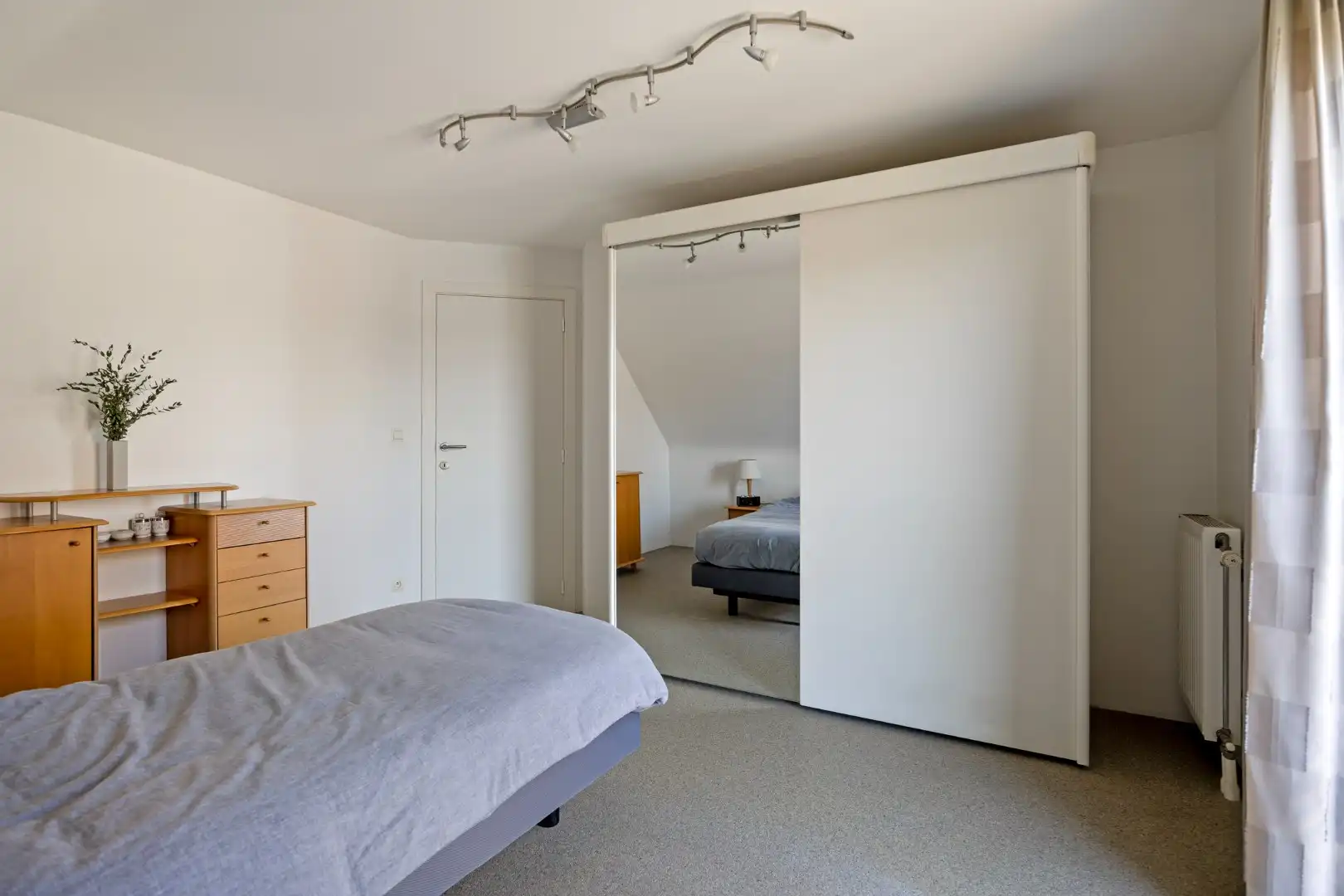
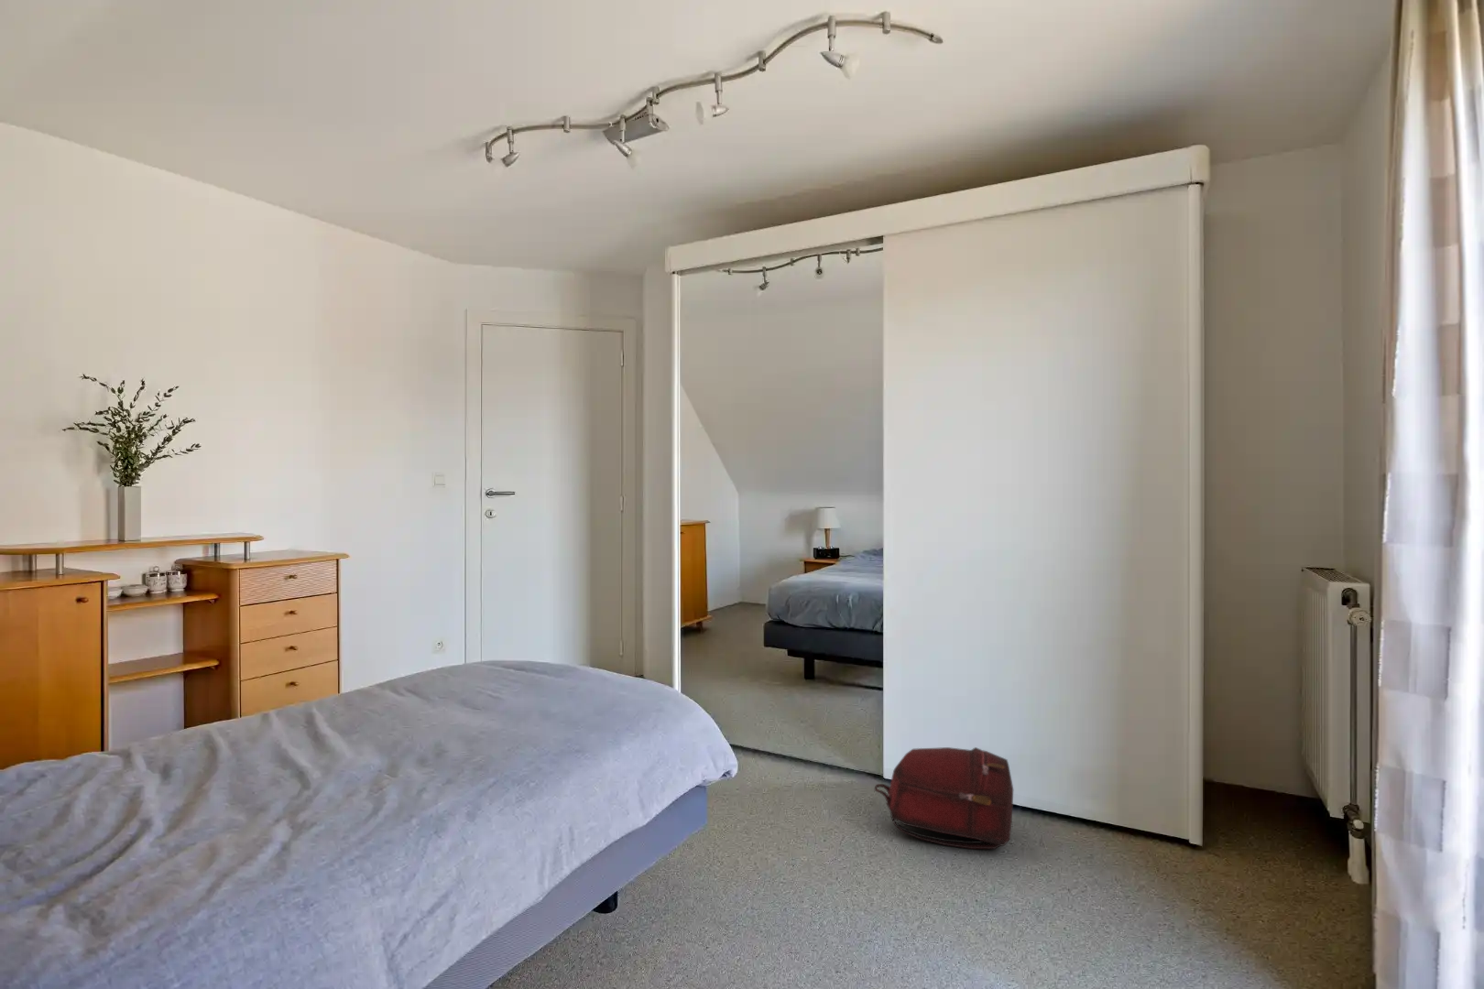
+ backpack [873,746,1014,850]
